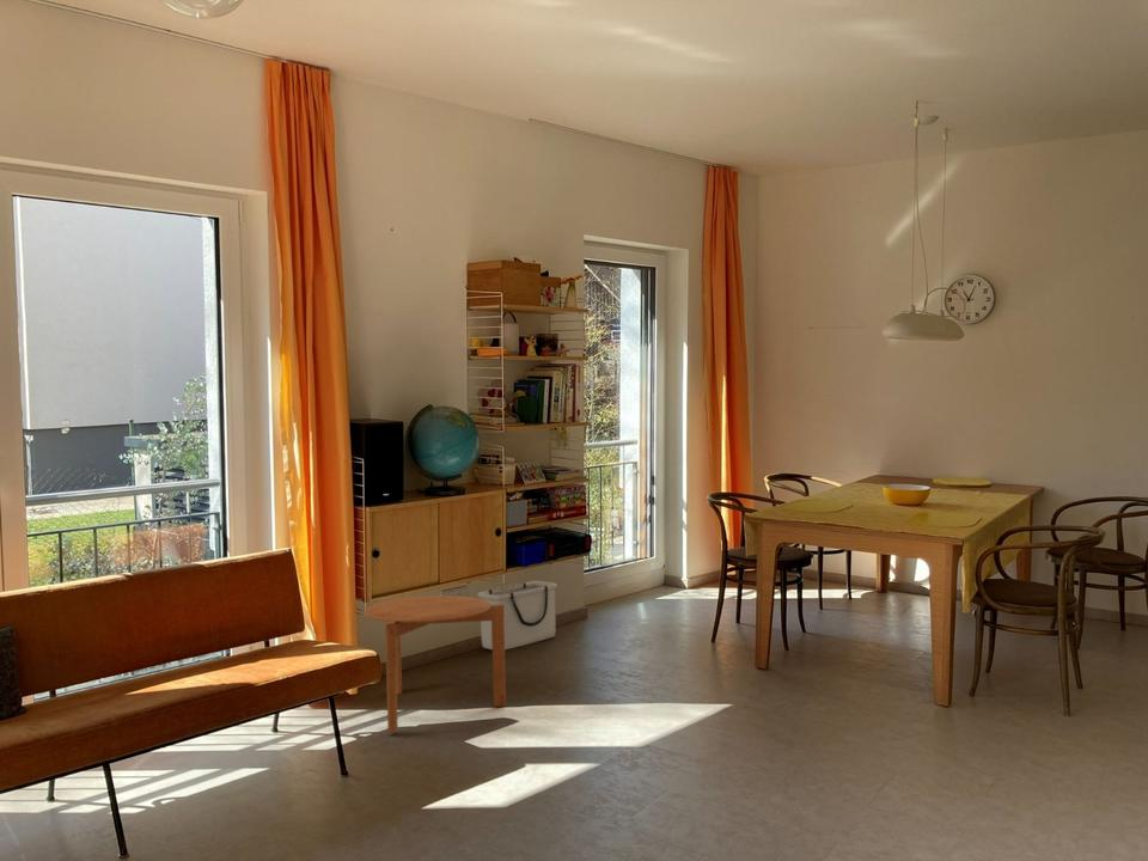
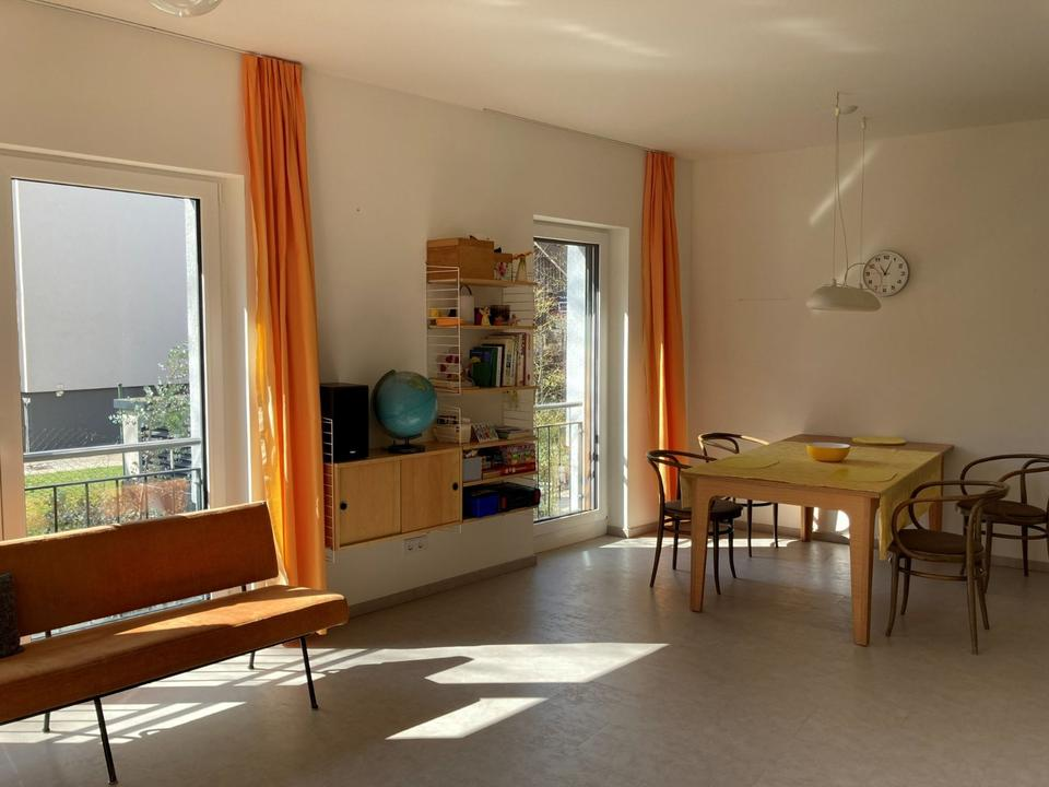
- side table [364,594,507,734]
- storage bin [476,580,558,652]
